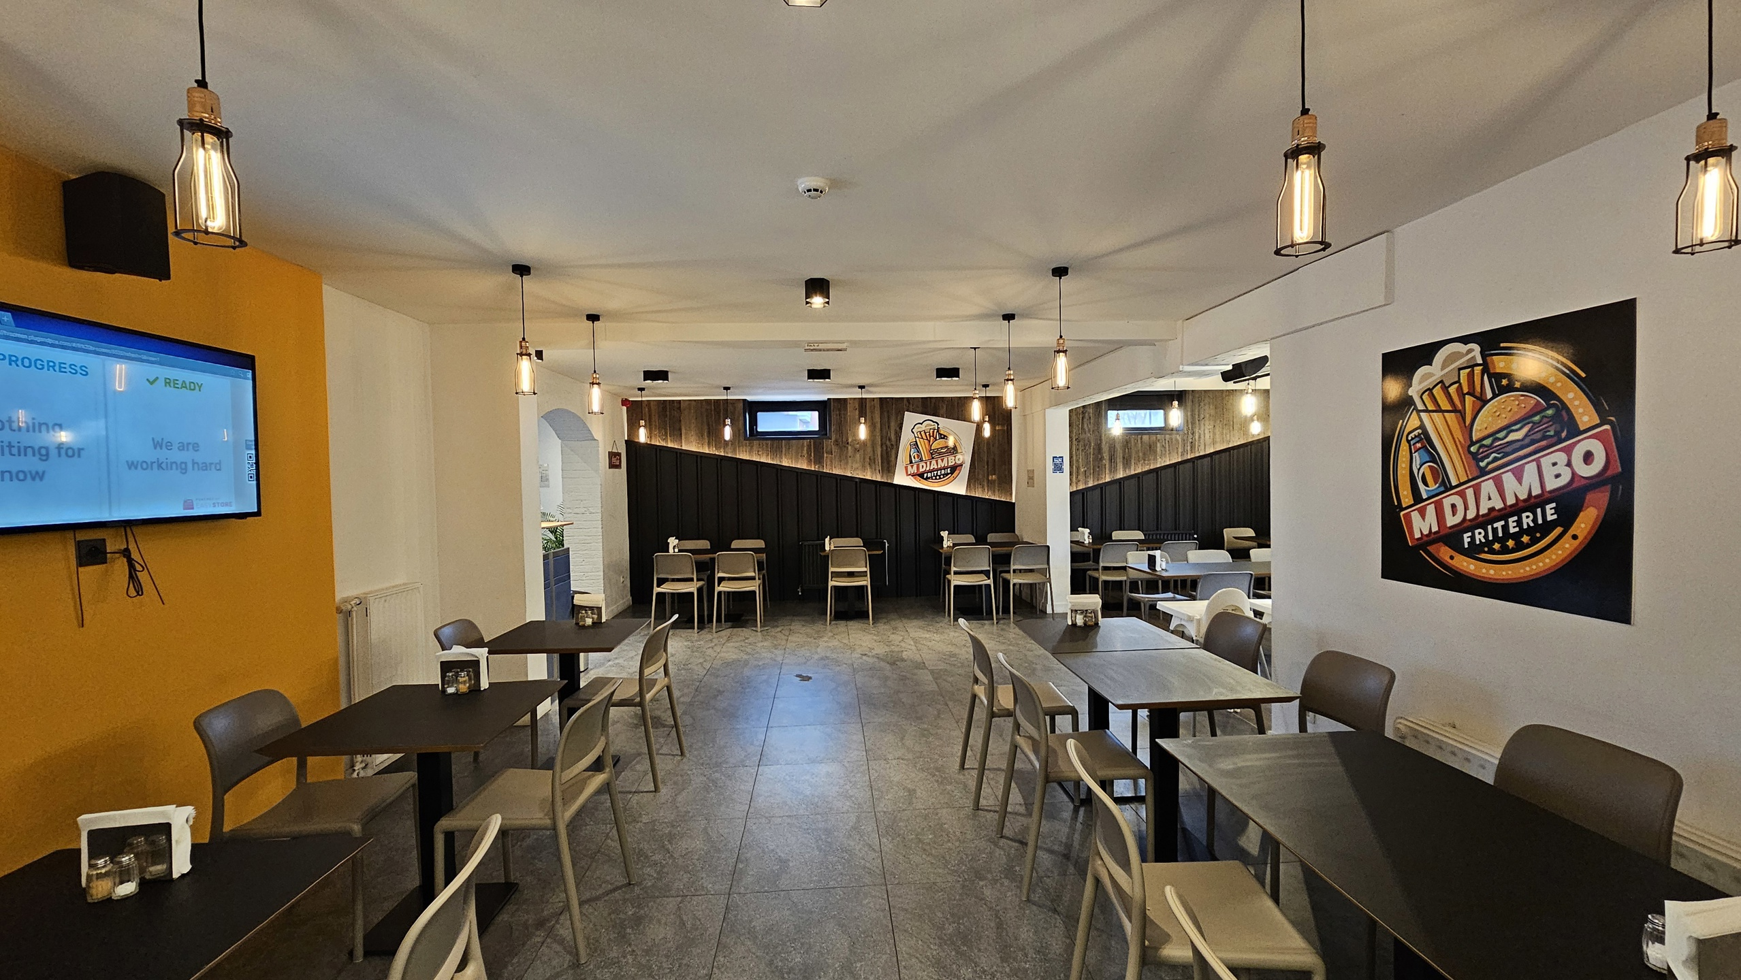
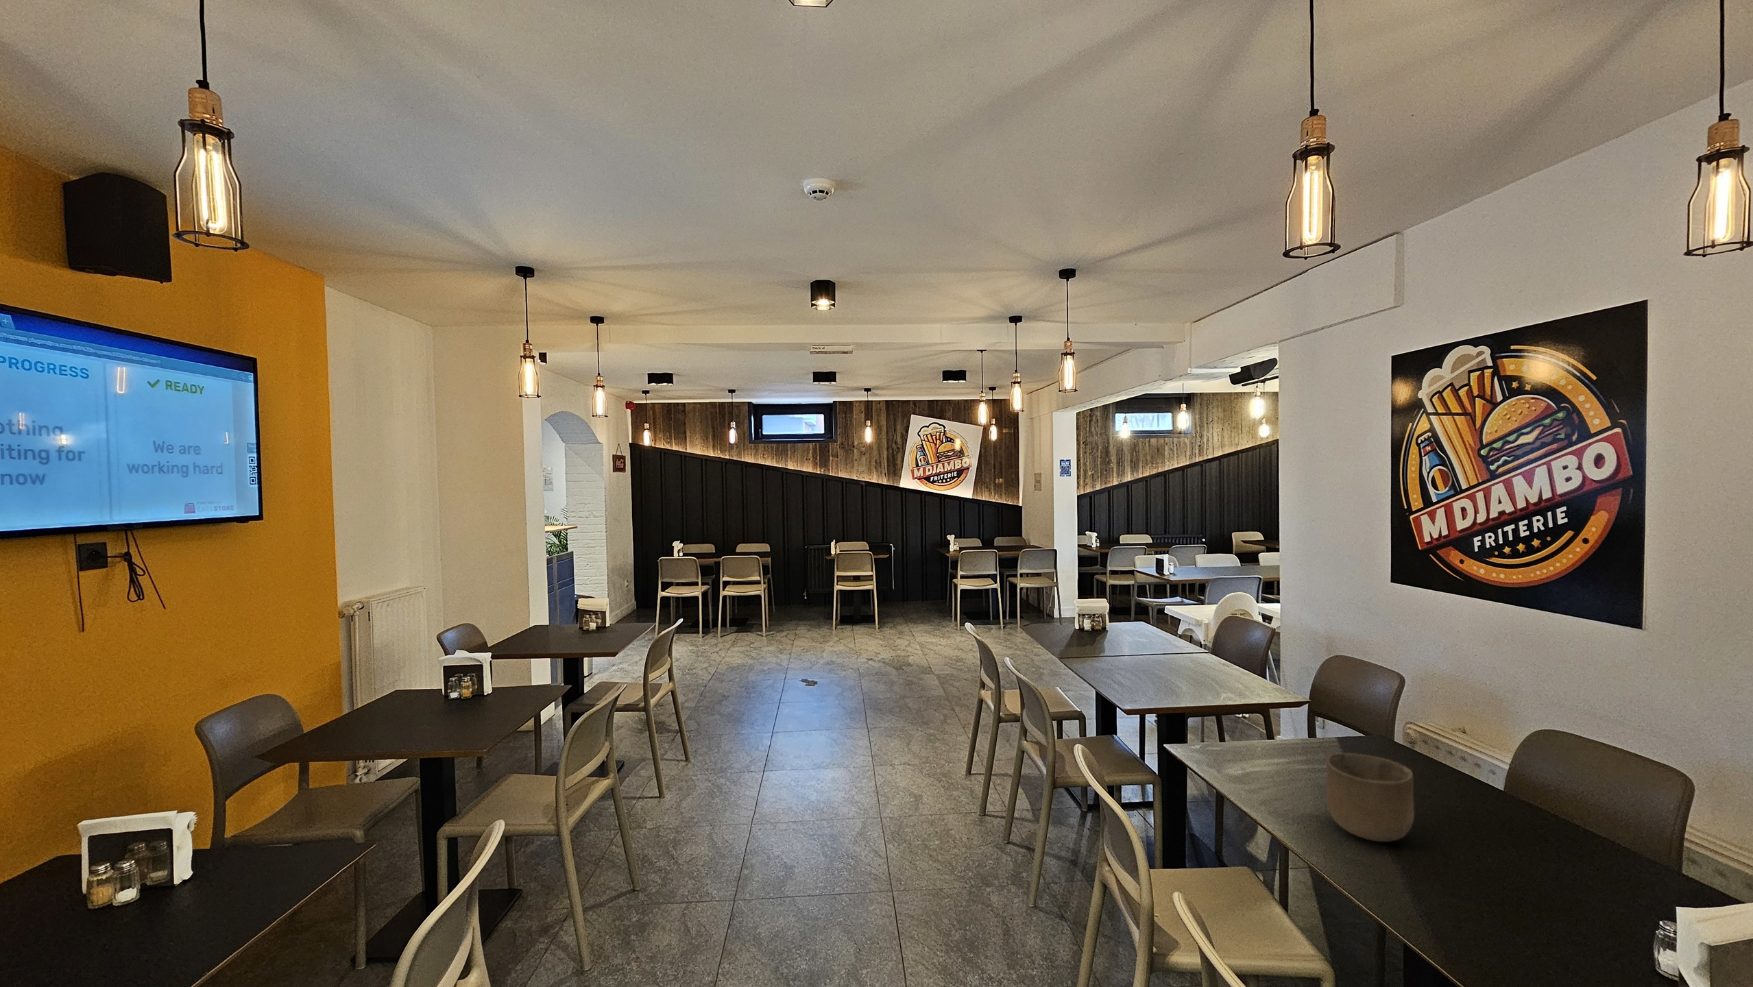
+ bowl [1326,752,1415,843]
